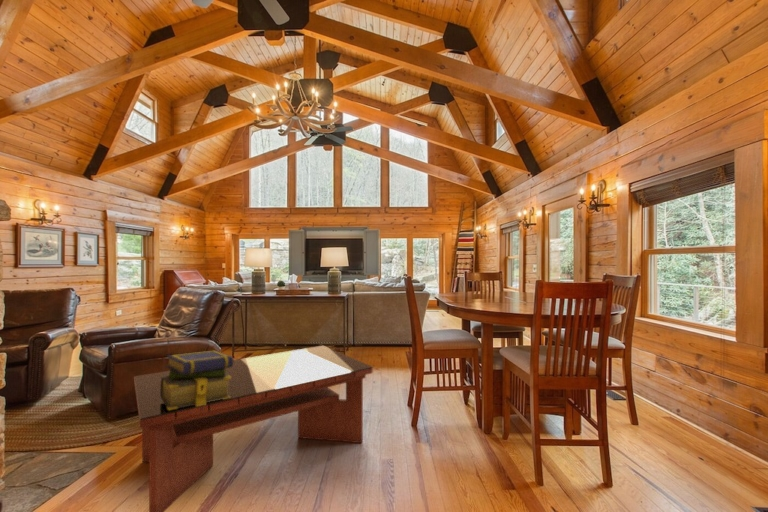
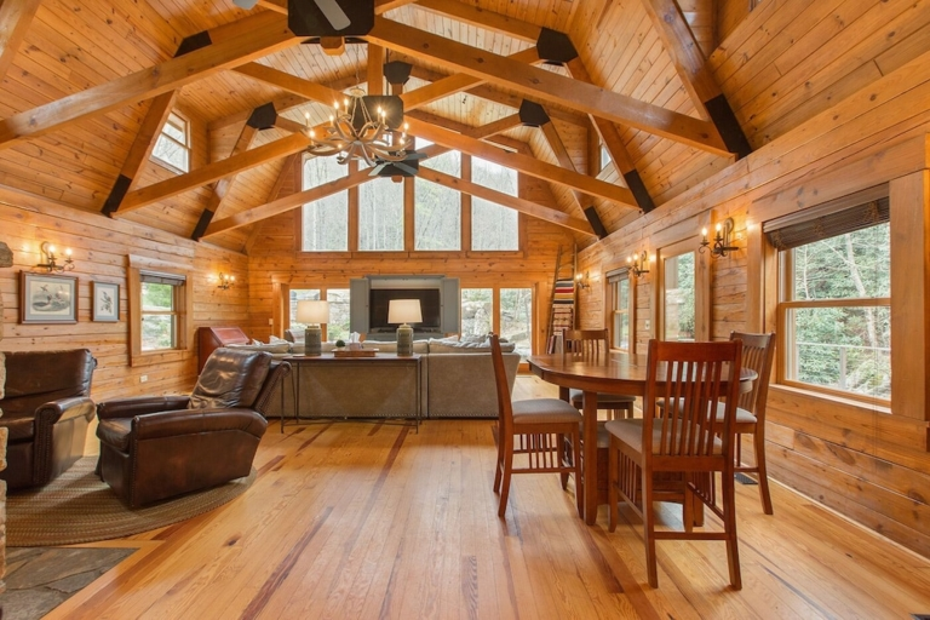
- coffee table [133,345,373,512]
- stack of books [160,350,235,410]
